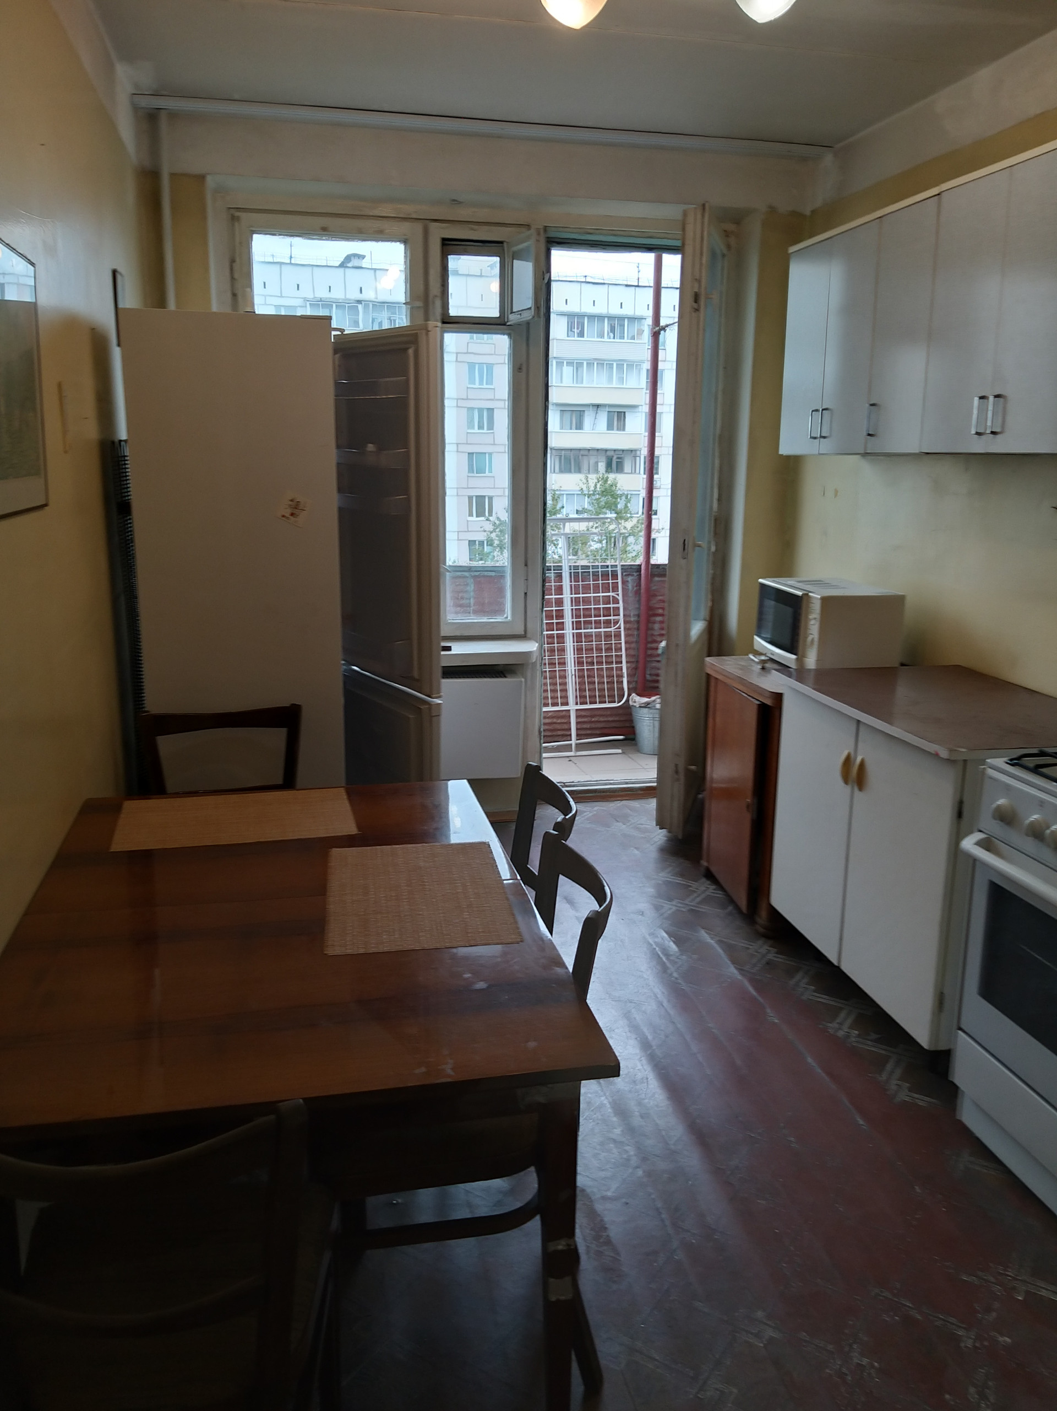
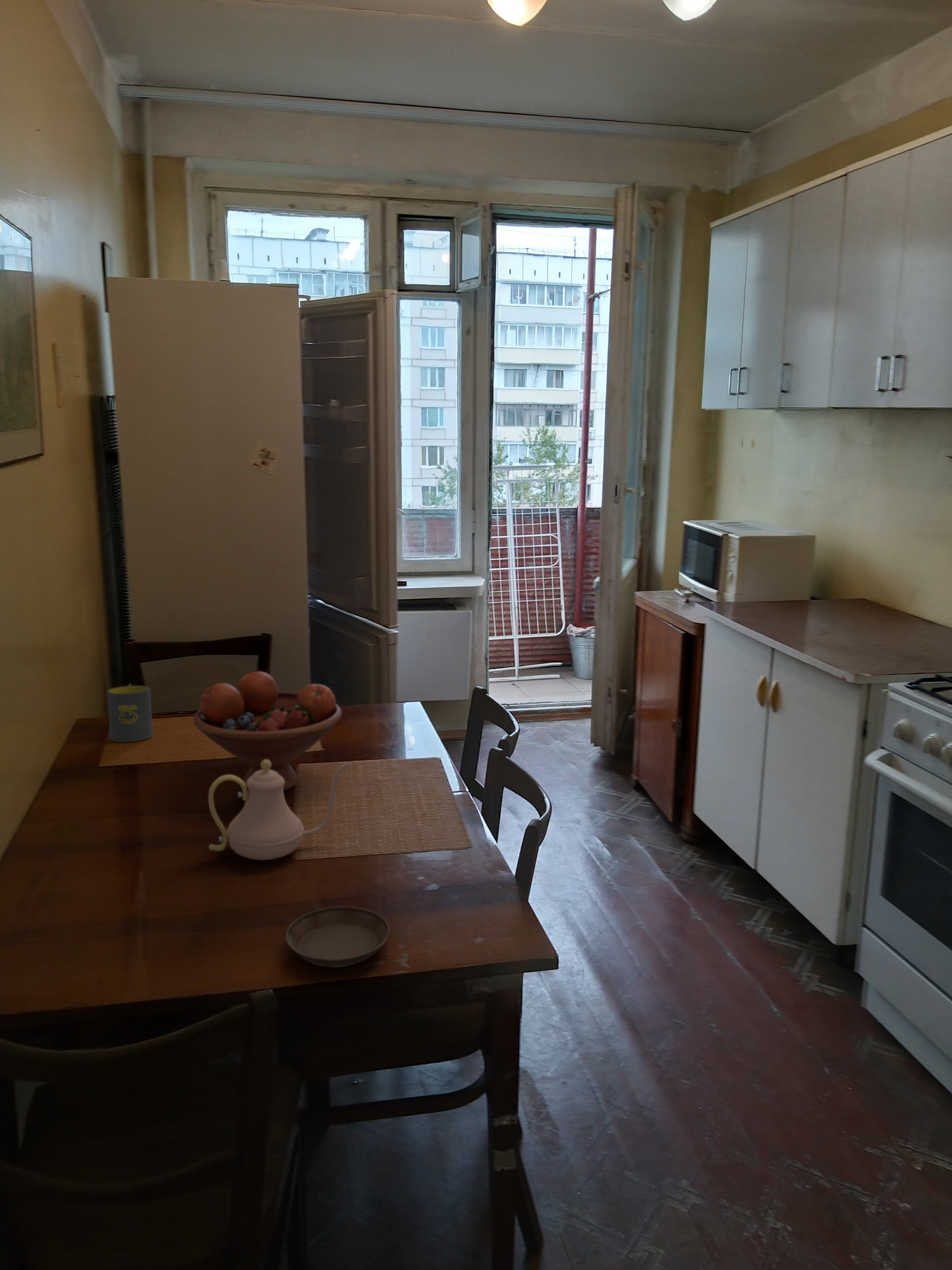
+ saucer [286,906,390,968]
+ teapot [208,760,353,861]
+ mug [107,683,153,743]
+ fruit bowl [193,671,343,791]
